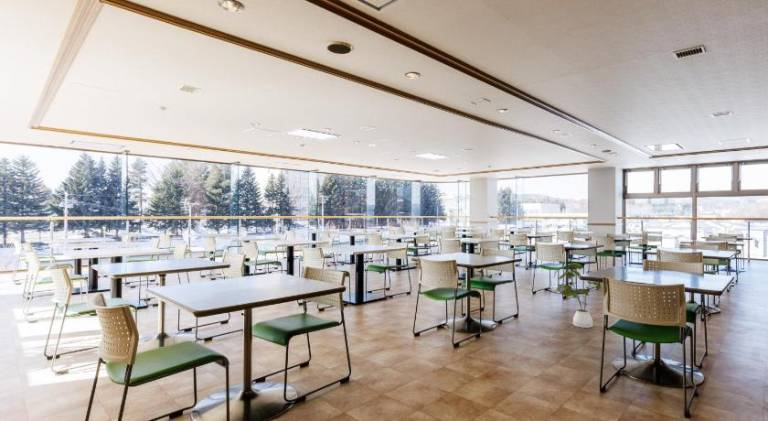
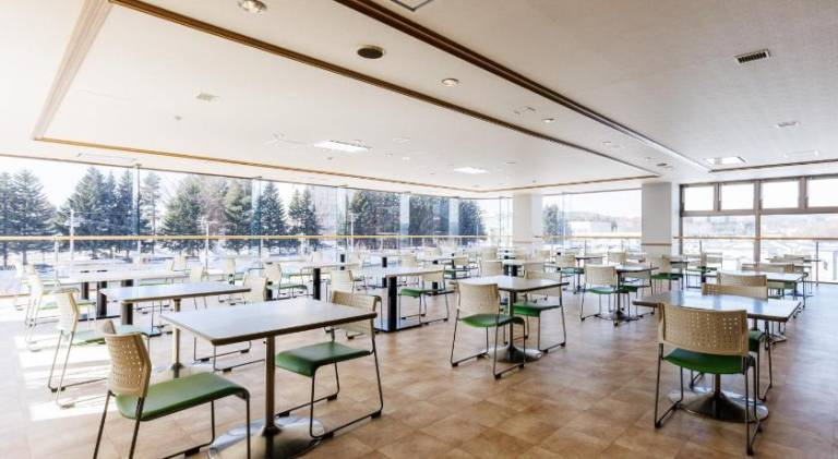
- house plant [553,262,603,329]
